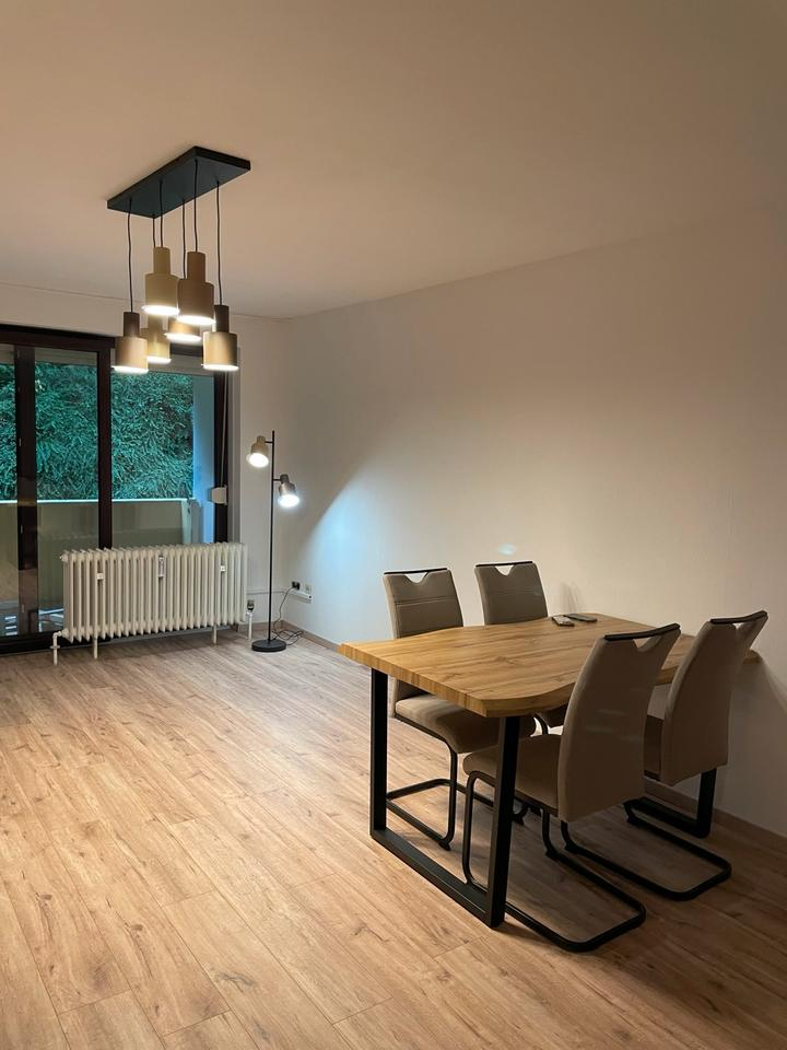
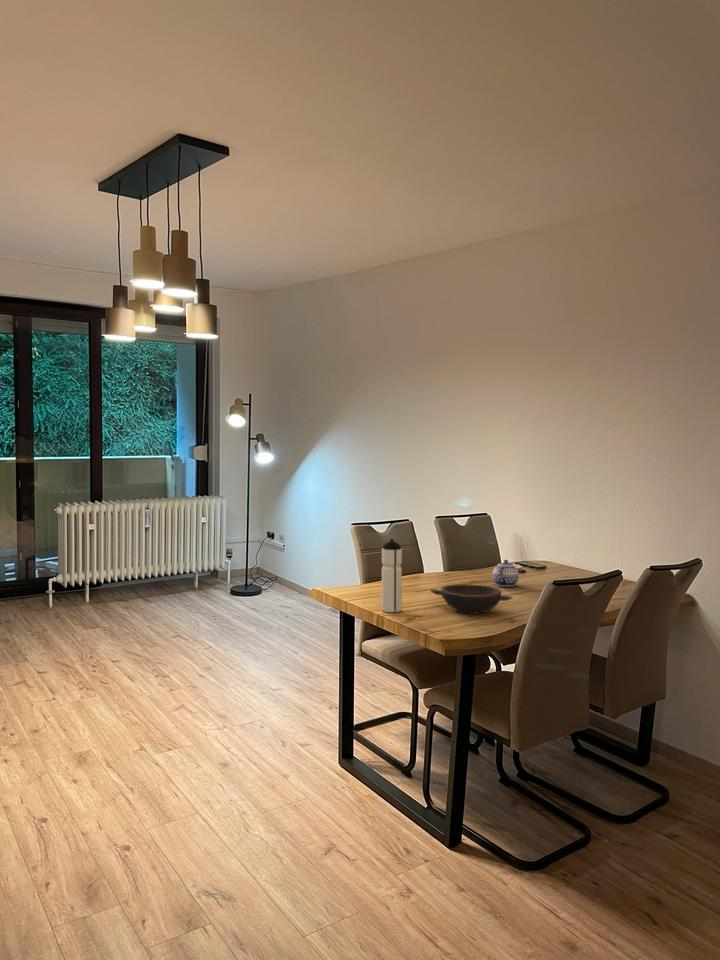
+ teapot [491,559,520,588]
+ water bottle [381,538,403,613]
+ bowl [429,583,514,615]
